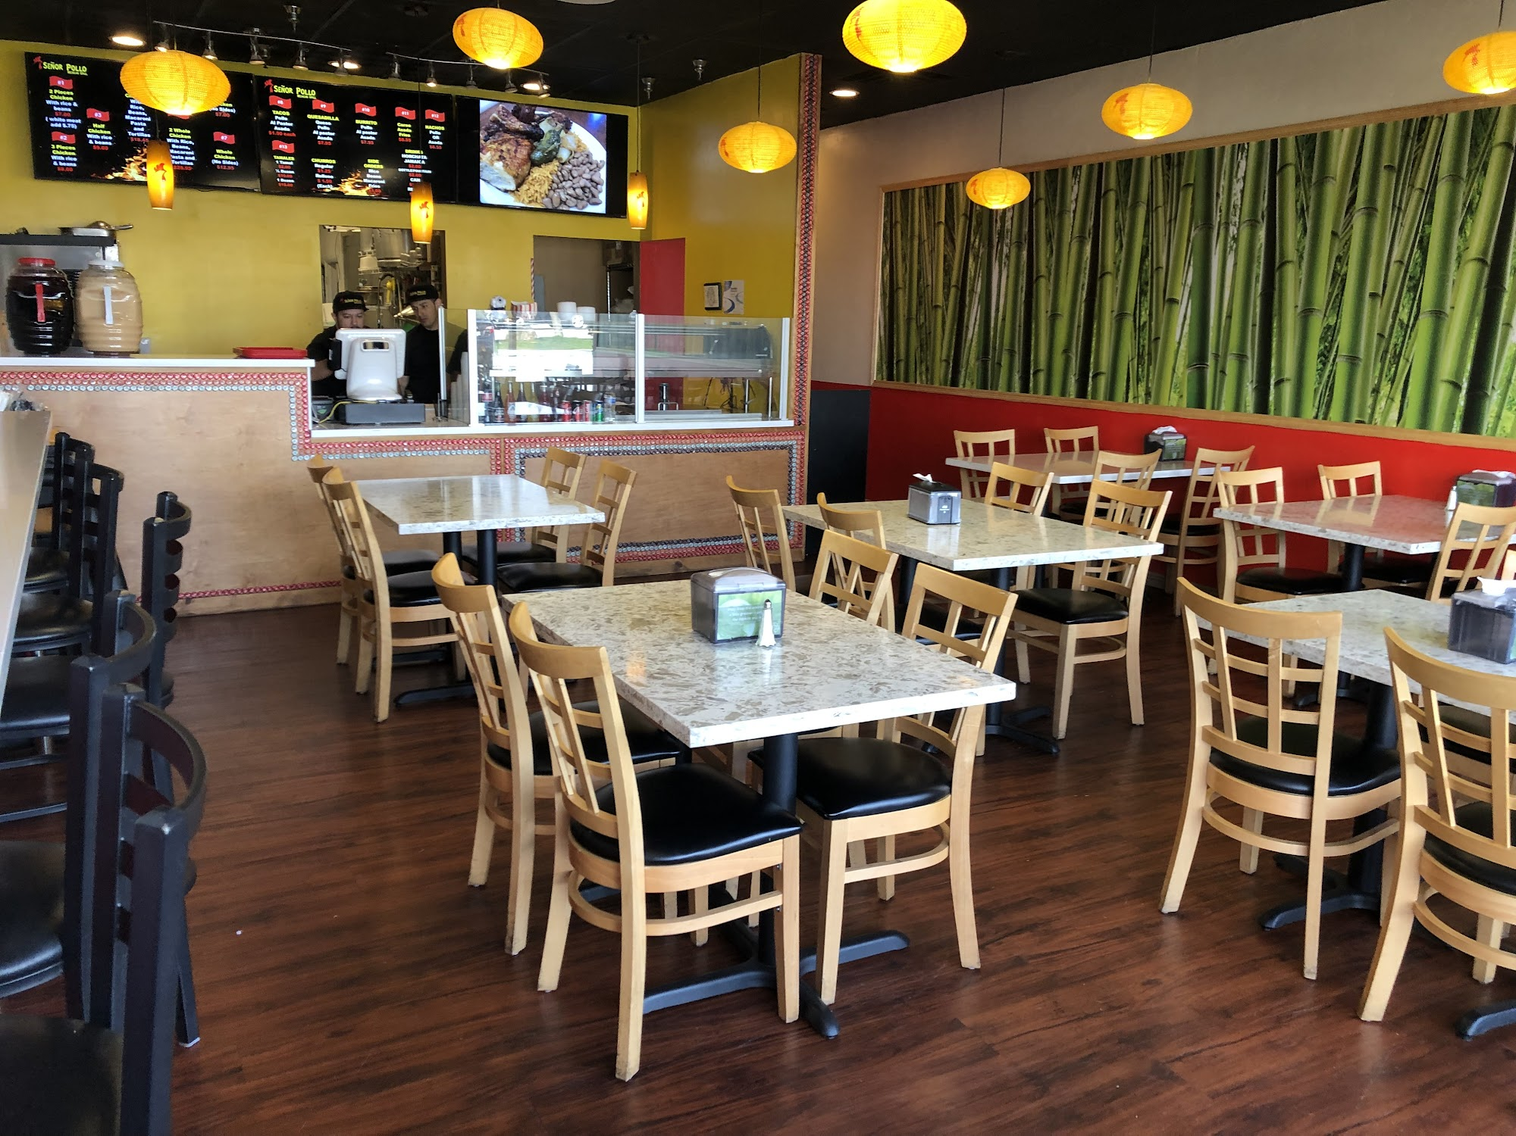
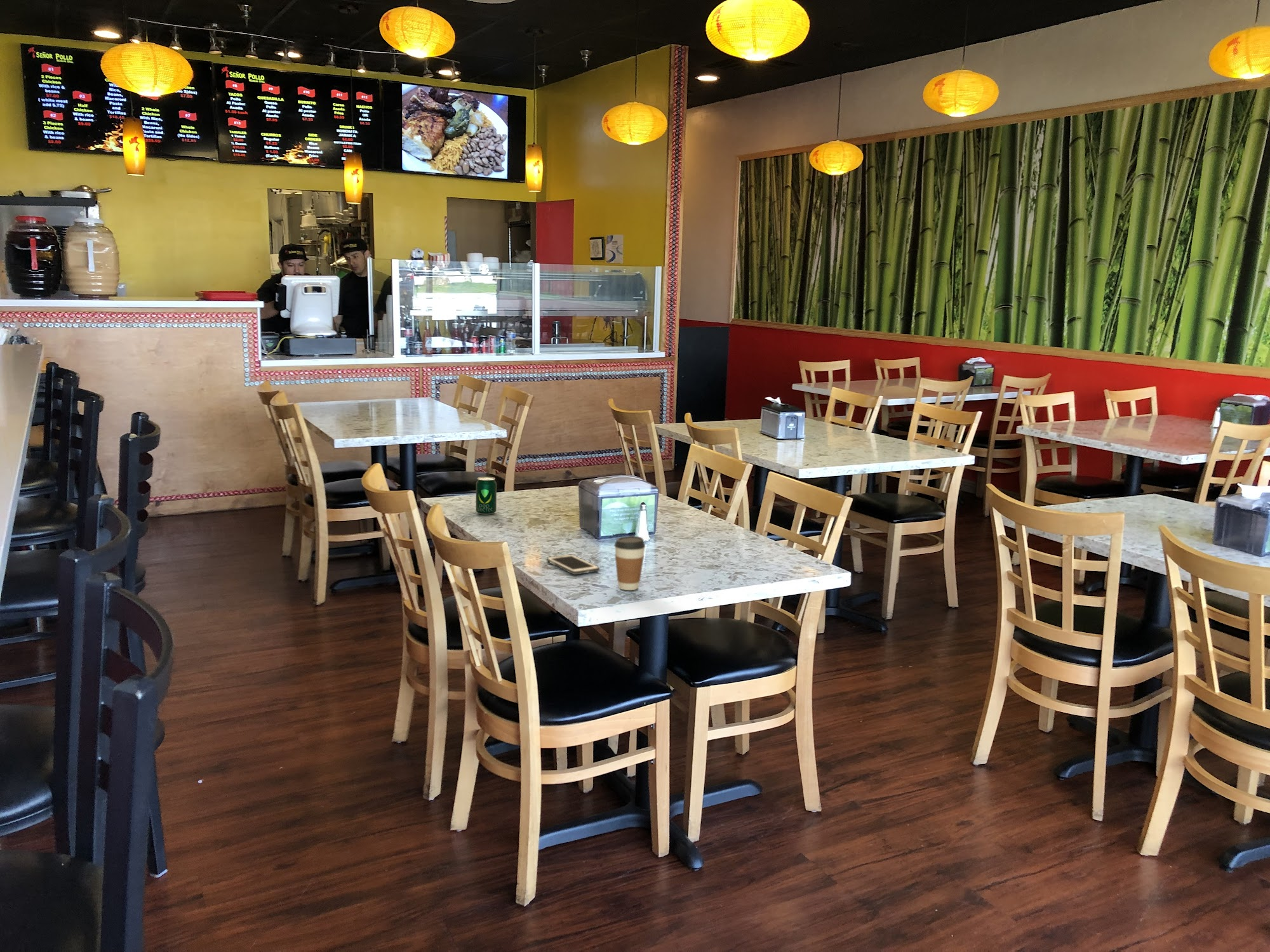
+ coffee cup [613,536,646,591]
+ cell phone [546,554,600,575]
+ beverage can [475,476,497,515]
